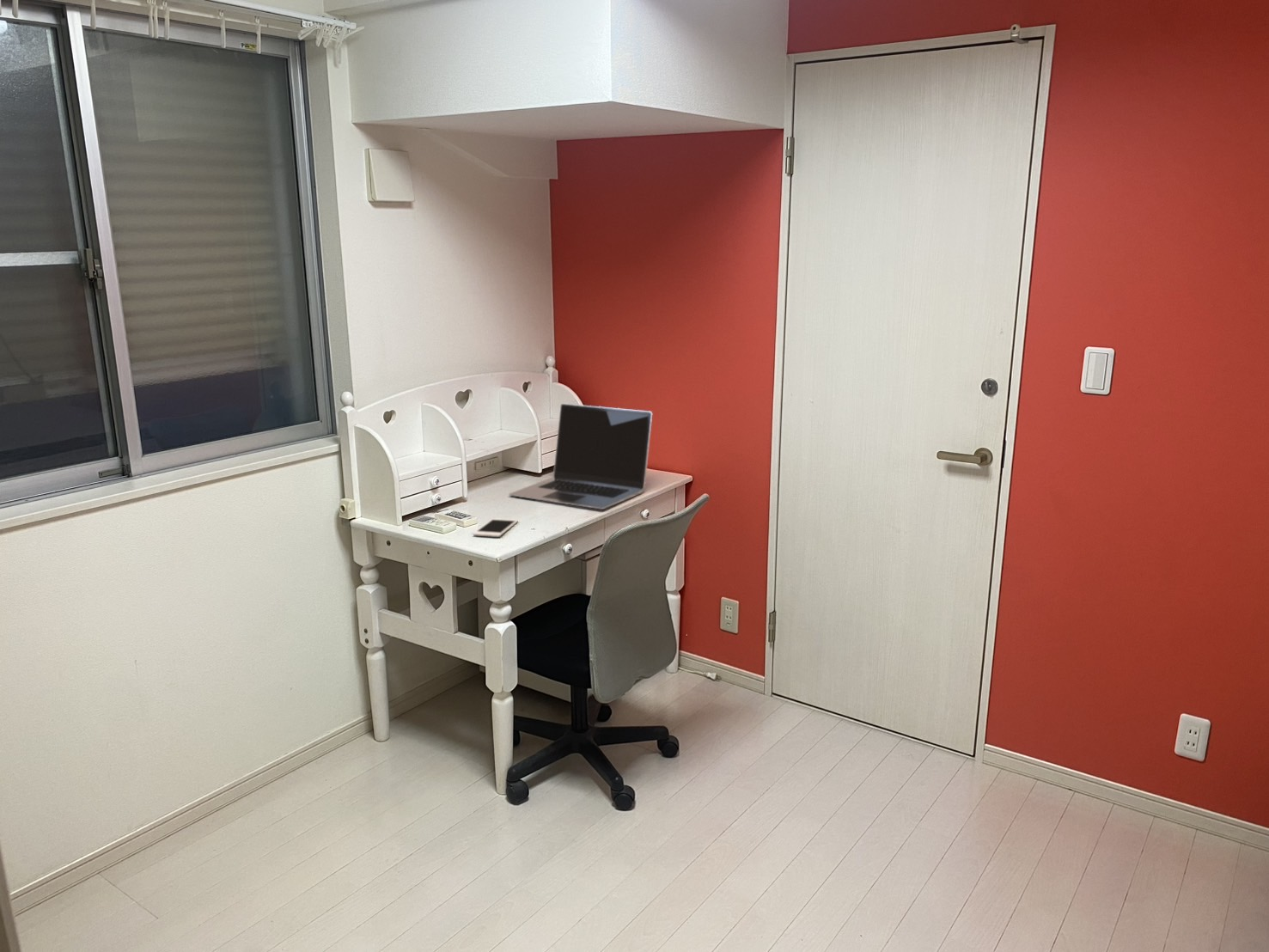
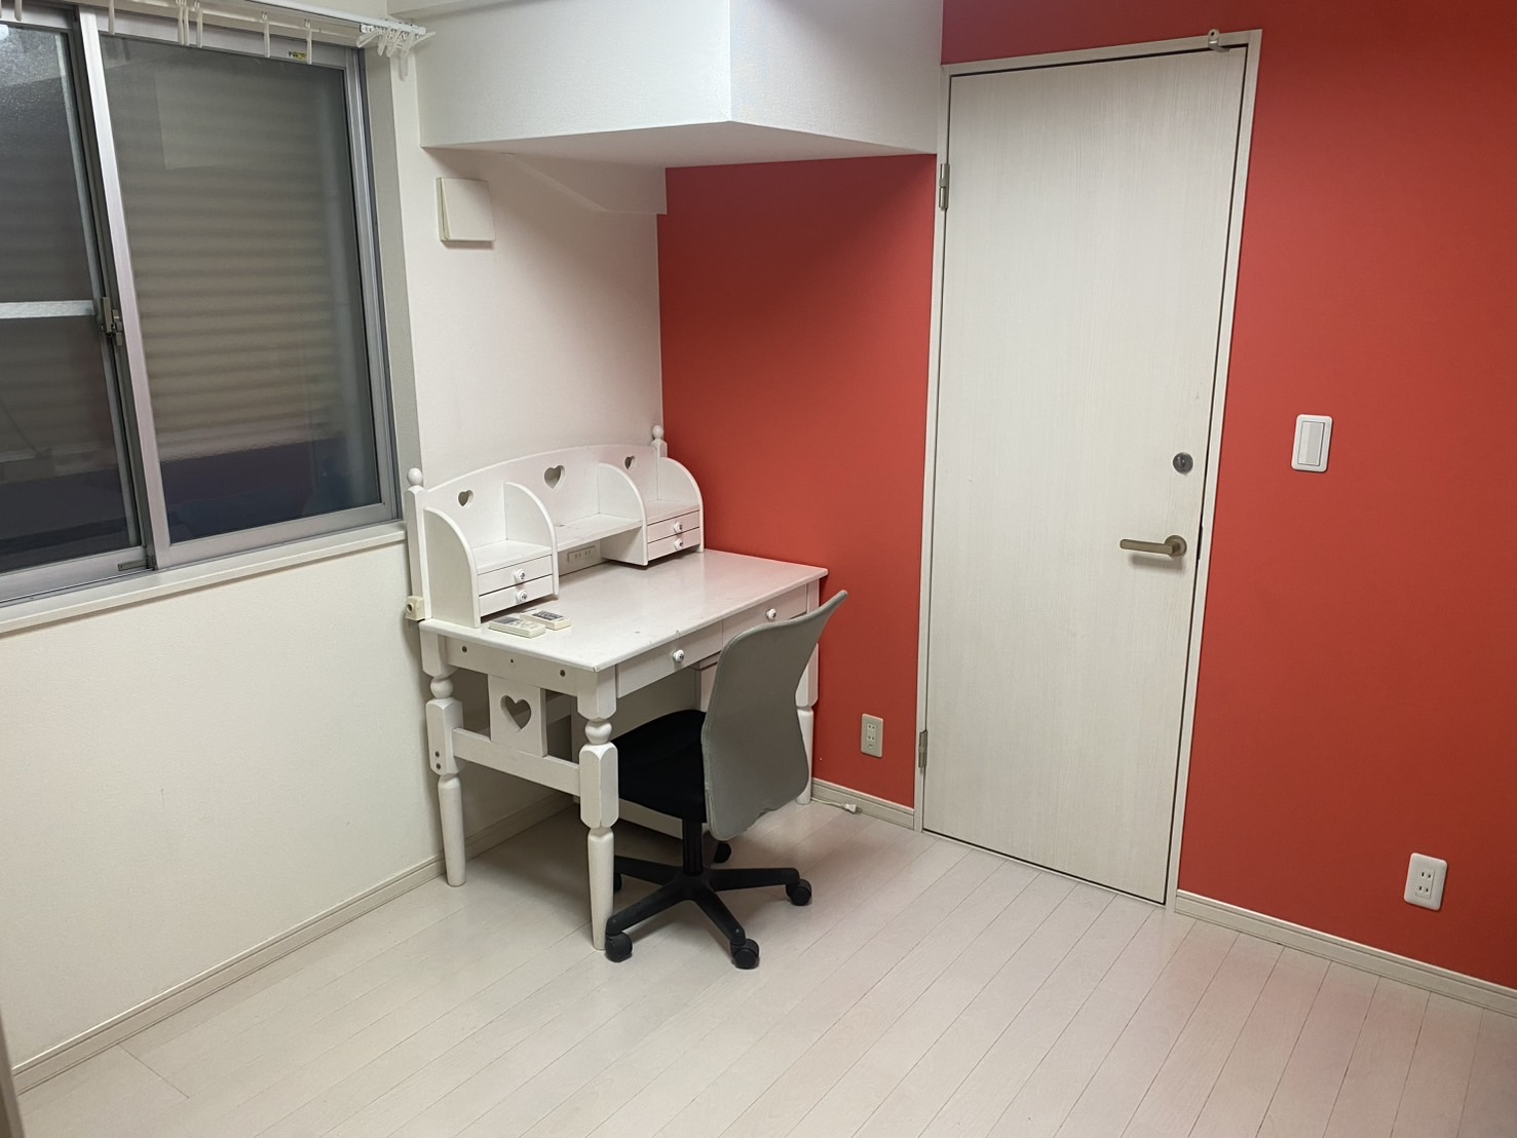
- laptop [508,403,654,510]
- cell phone [472,517,519,538]
